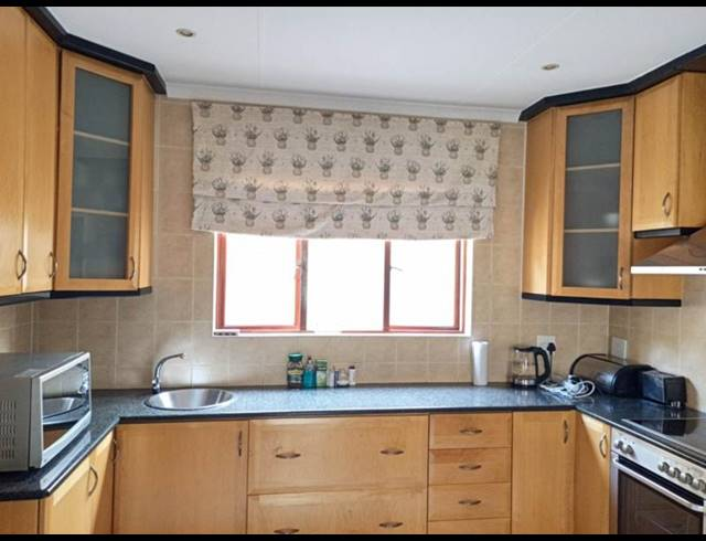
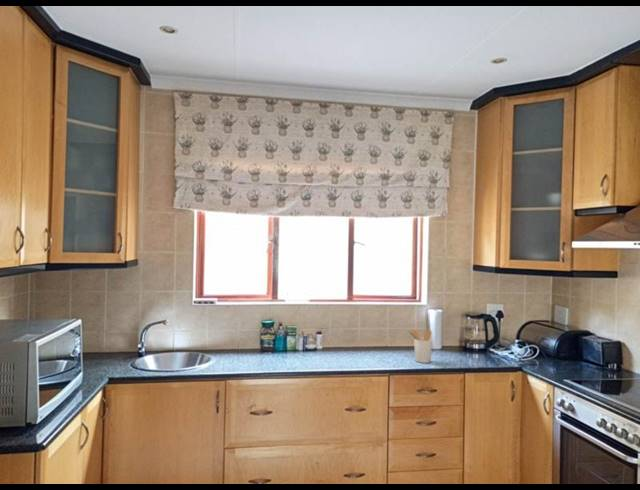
+ utensil holder [406,328,433,364]
